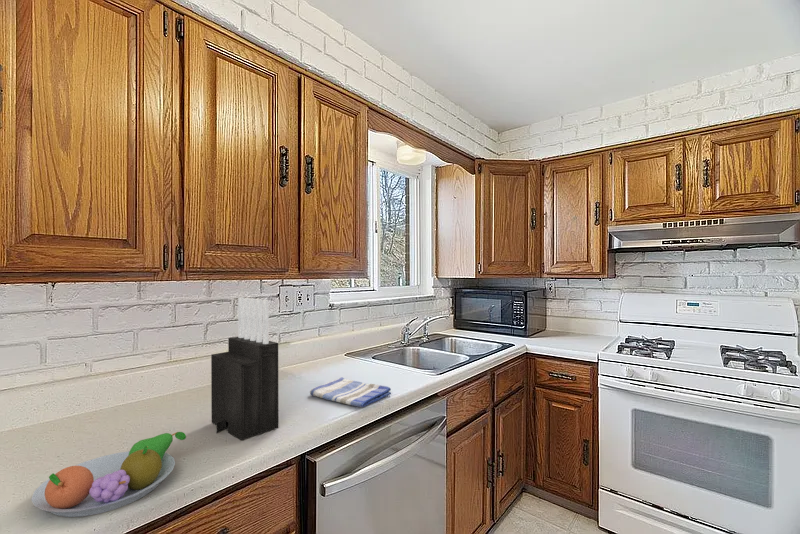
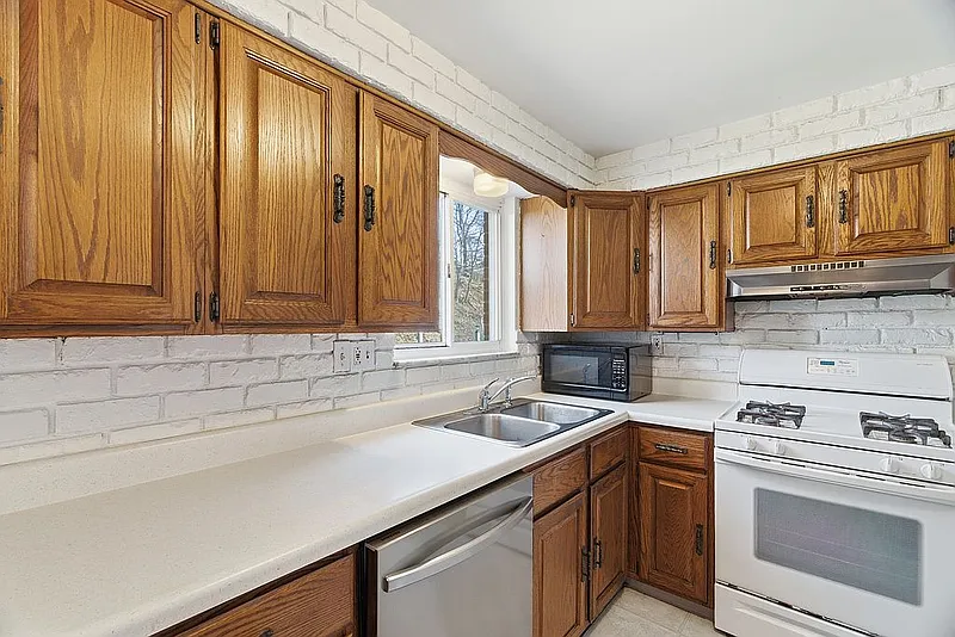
- fruit bowl [30,431,187,518]
- knife block [210,296,280,441]
- dish towel [309,376,392,408]
